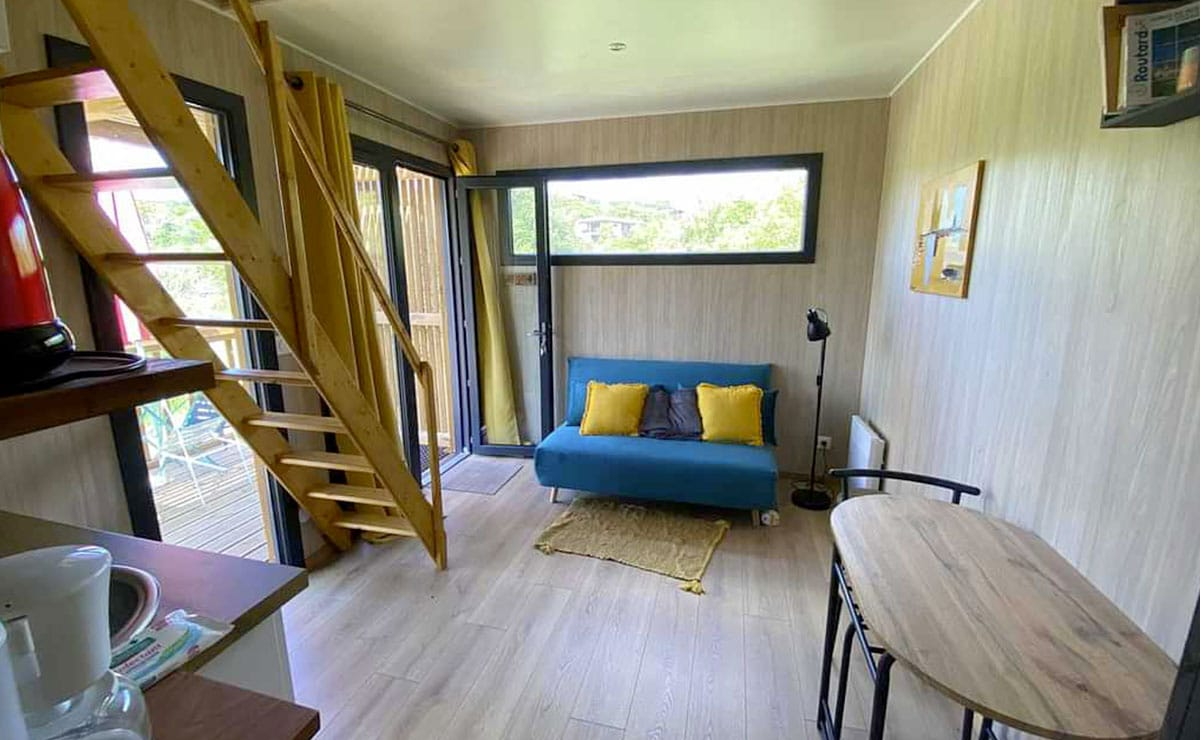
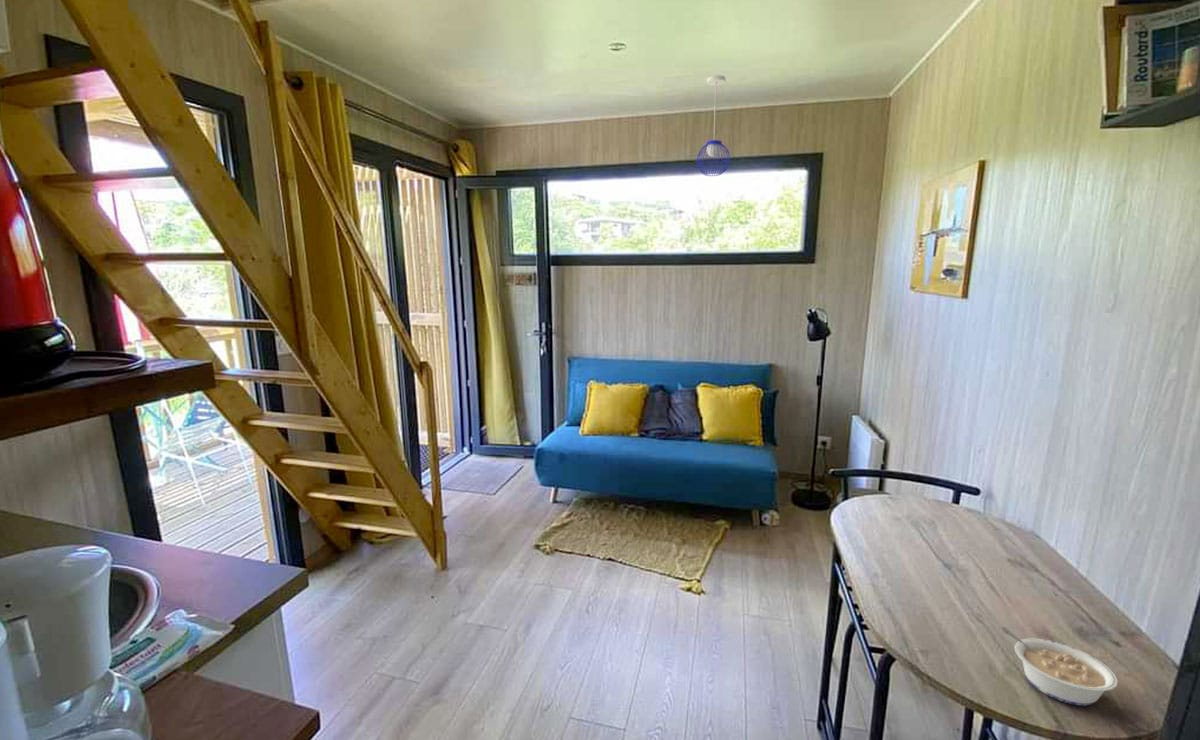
+ legume [1000,626,1119,706]
+ pendant light [696,74,731,177]
